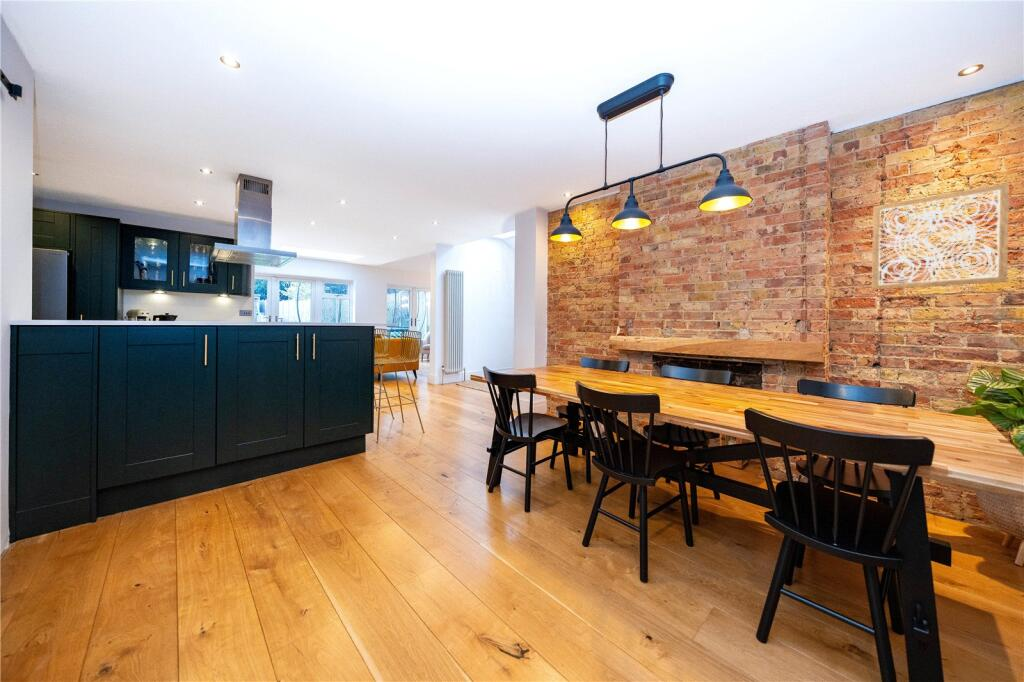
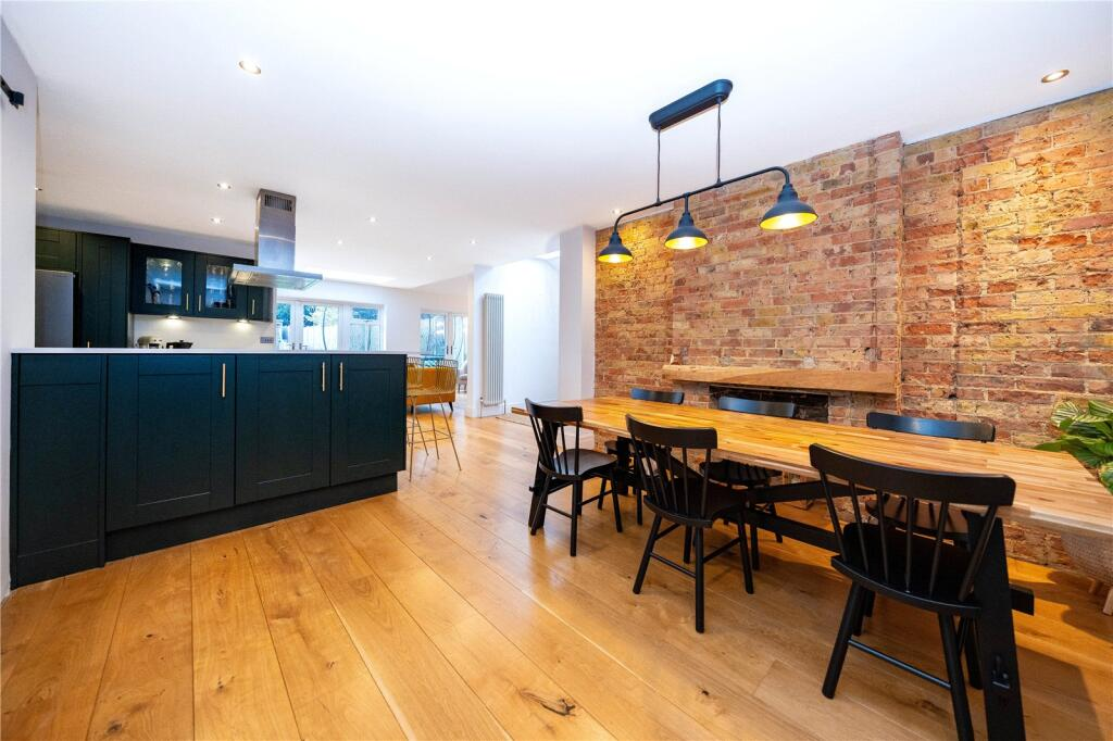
- wall art [871,182,1010,291]
